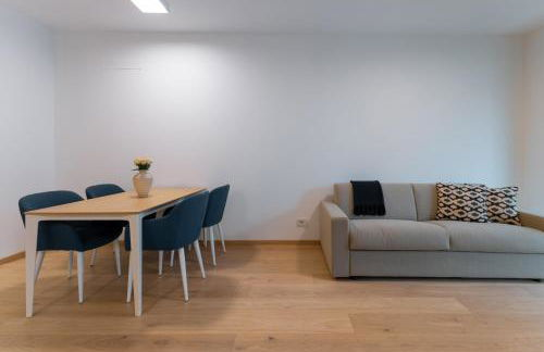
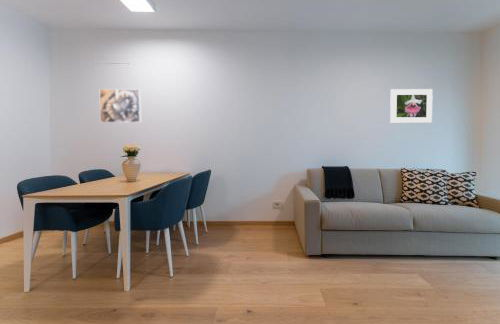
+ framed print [389,88,434,124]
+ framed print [99,88,142,124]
